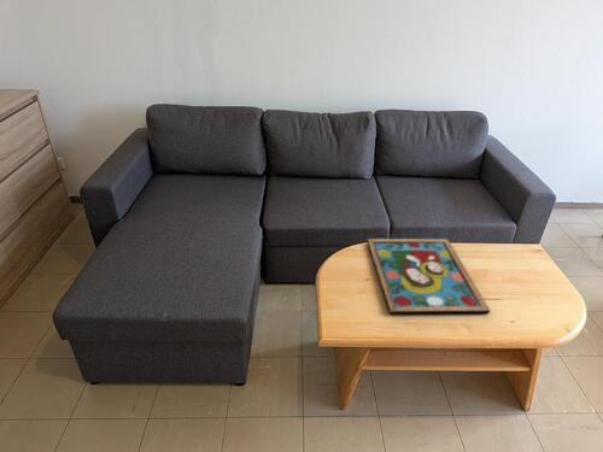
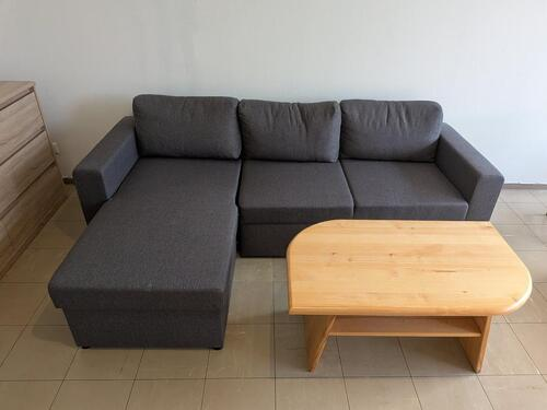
- framed painting [365,237,491,316]
